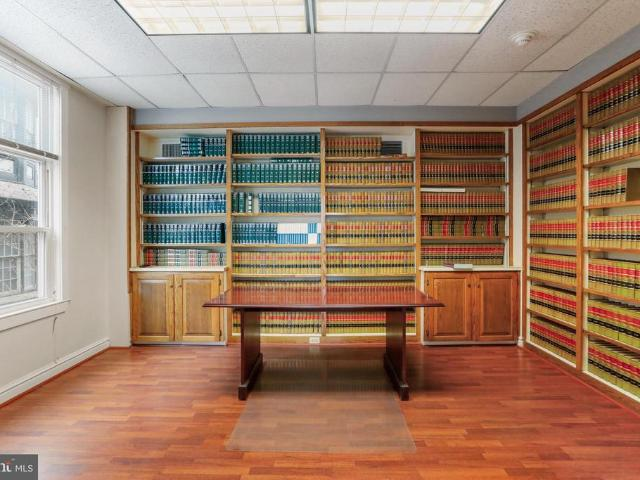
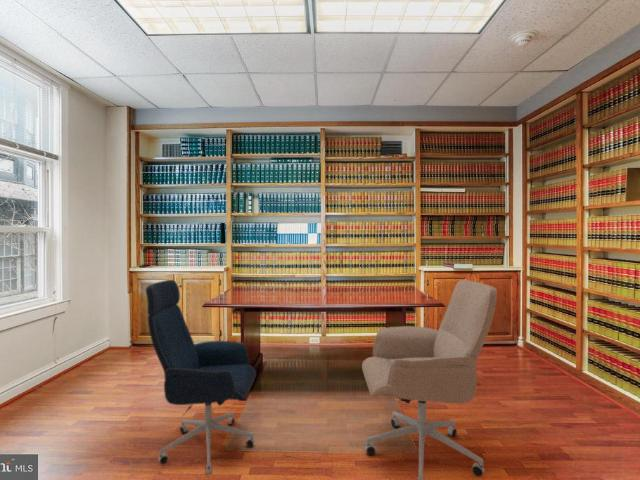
+ office chair [361,279,498,480]
+ office chair [145,279,257,476]
